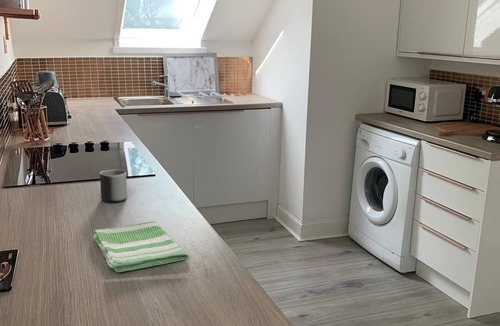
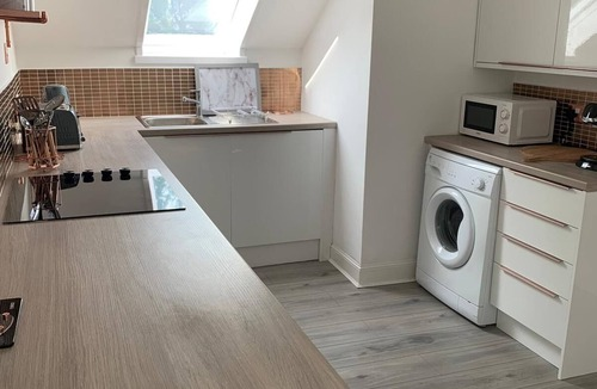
- mug [99,169,128,203]
- dish towel [92,220,190,273]
